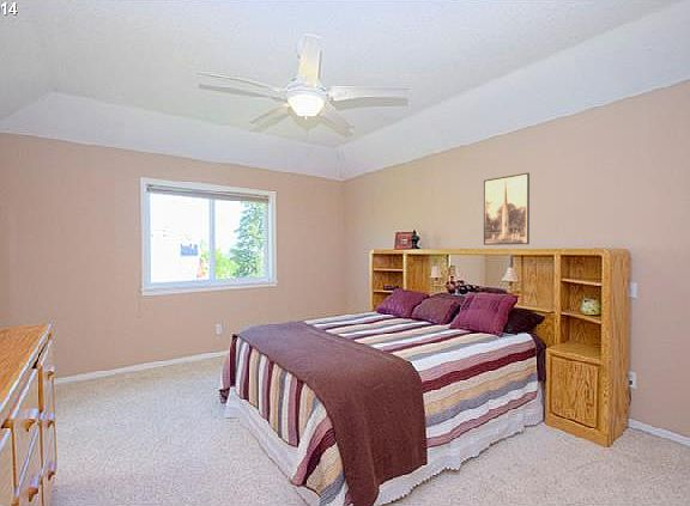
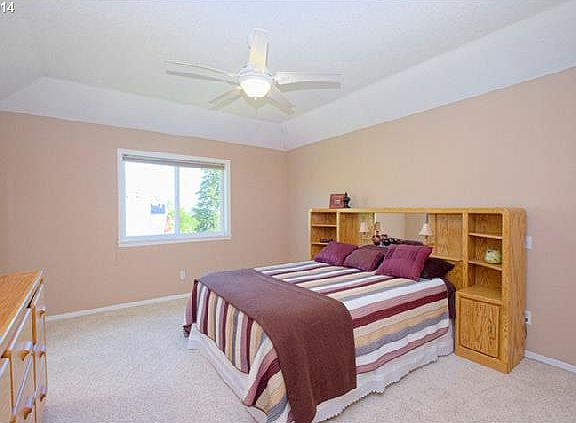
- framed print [483,171,531,246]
